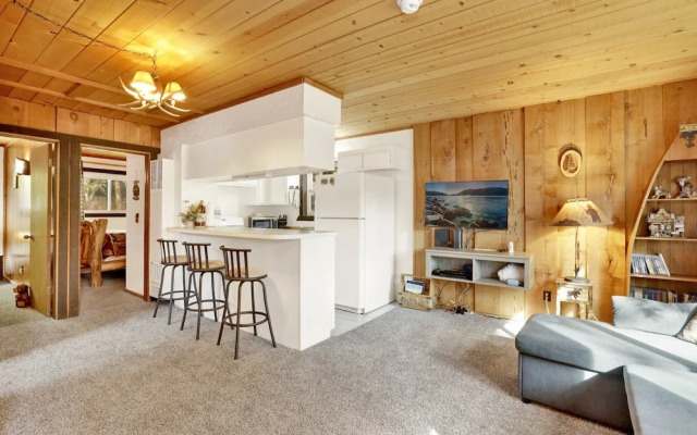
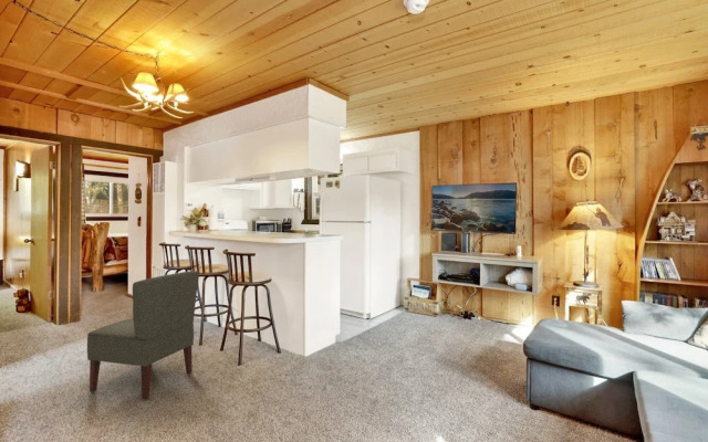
+ chair [86,270,200,401]
